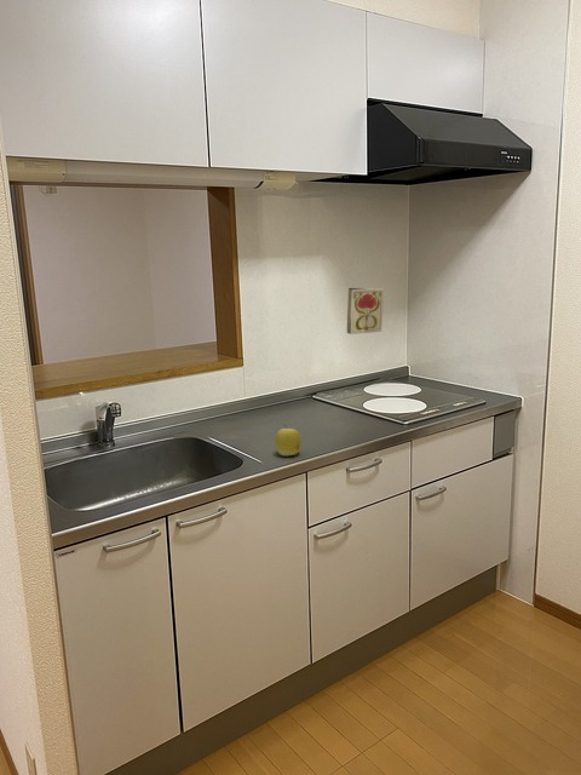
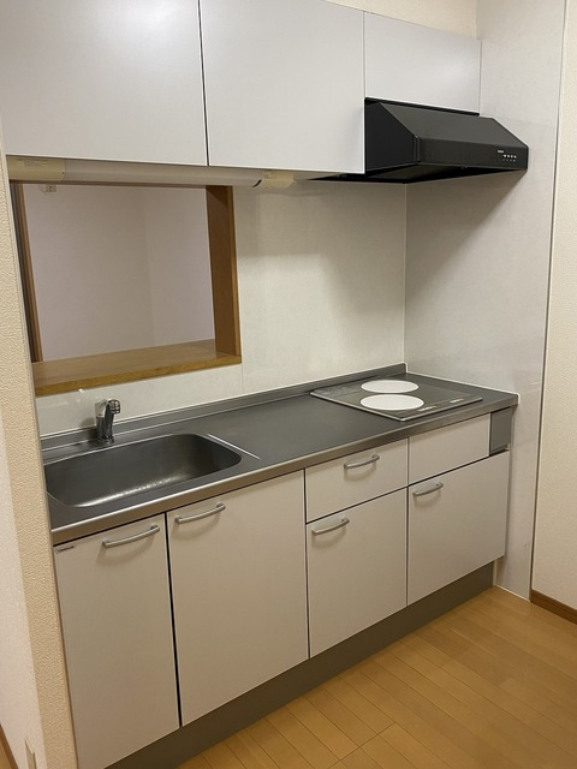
- decorative tile [346,287,385,335]
- apple [274,423,301,457]
